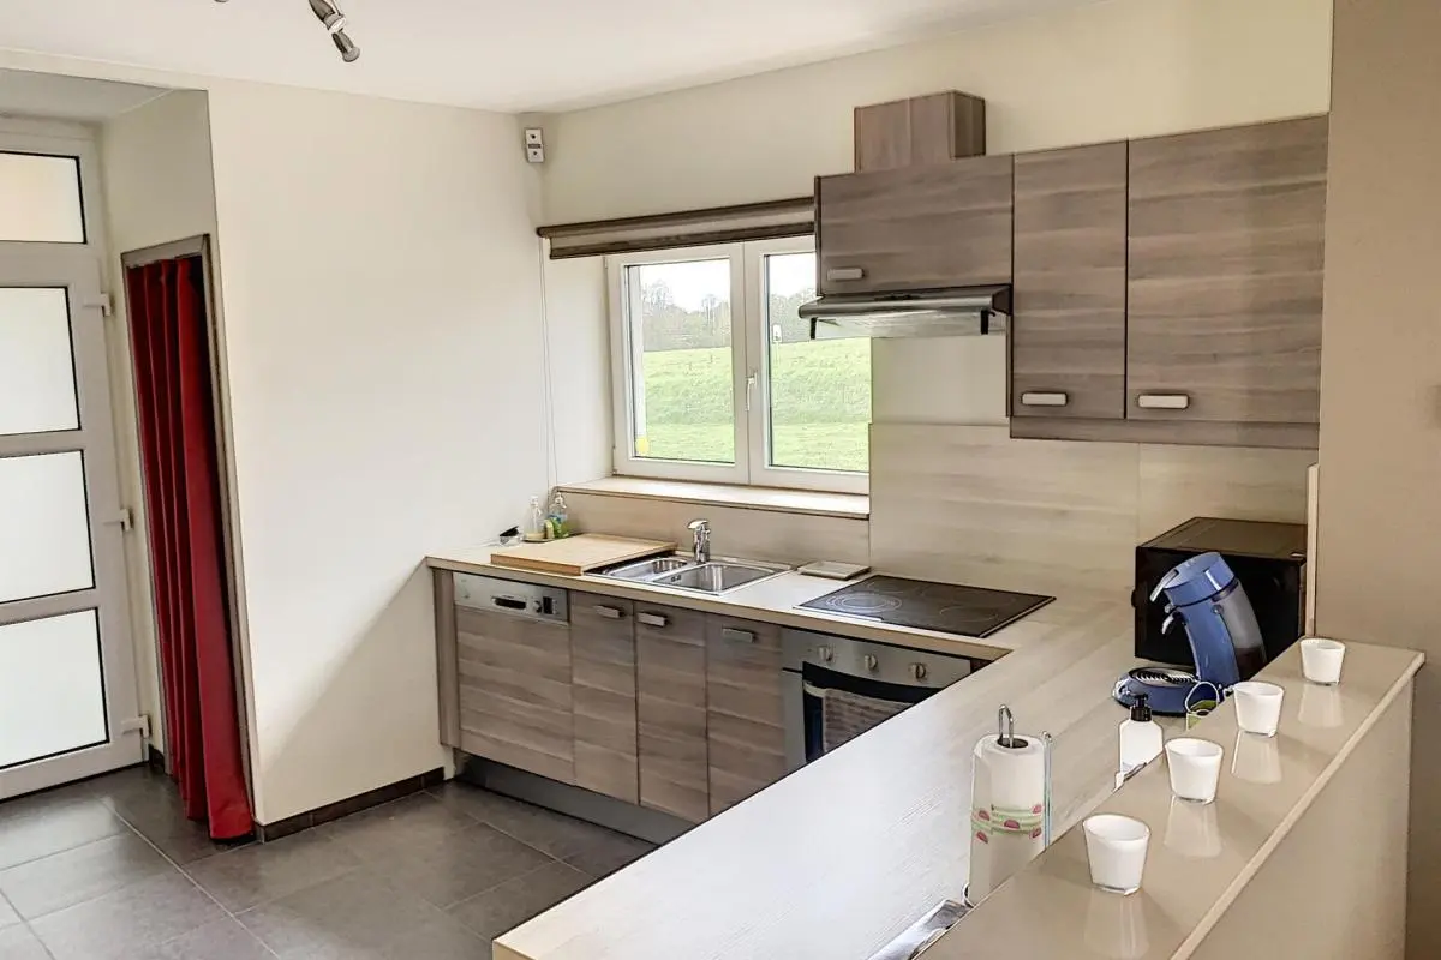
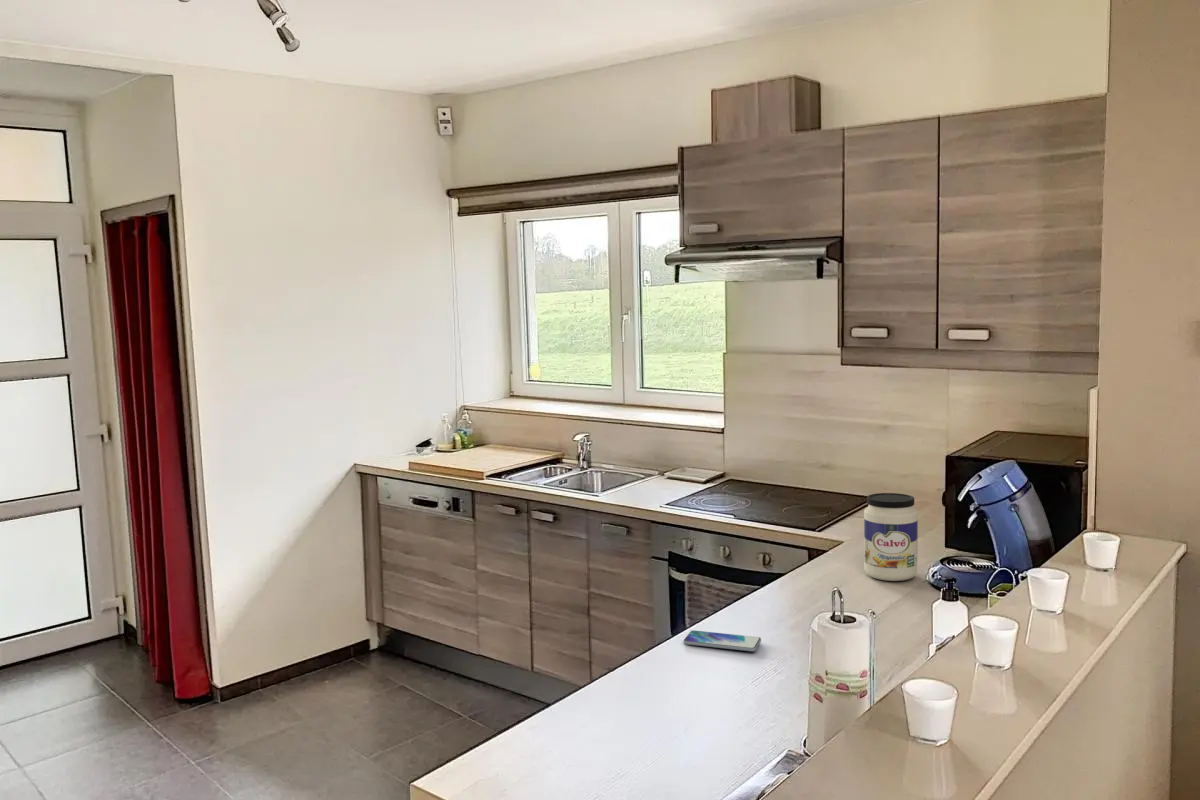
+ jar [863,492,919,582]
+ smartphone [682,629,762,653]
